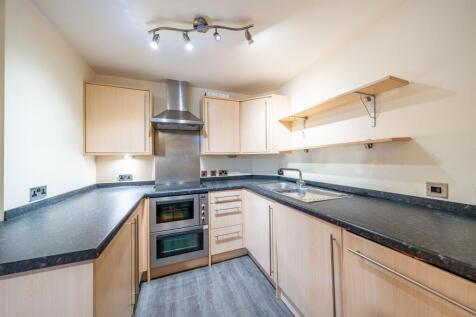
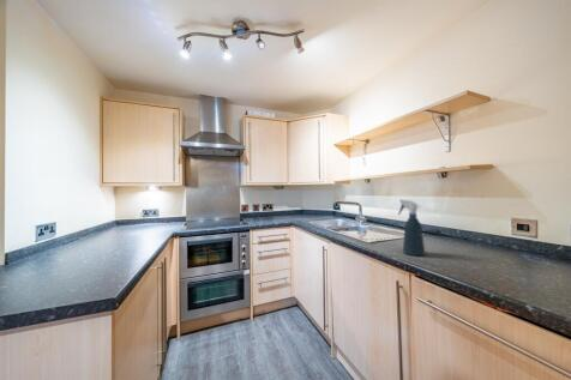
+ spray bottle [397,199,426,257]
